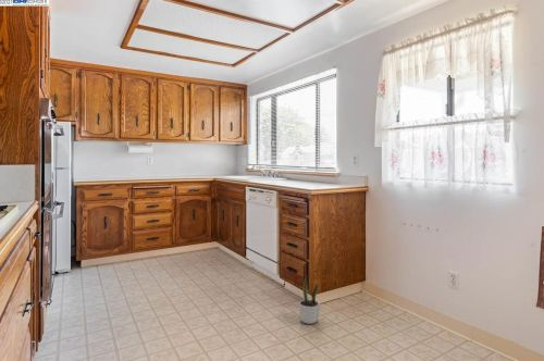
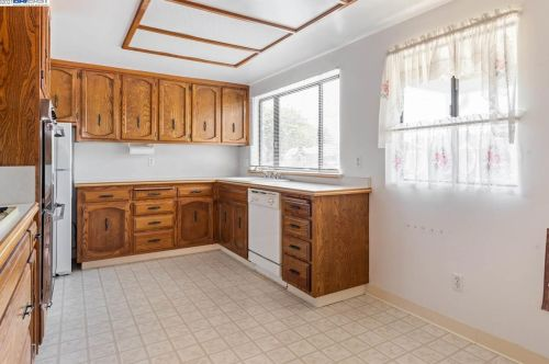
- potted plant [298,274,322,325]
